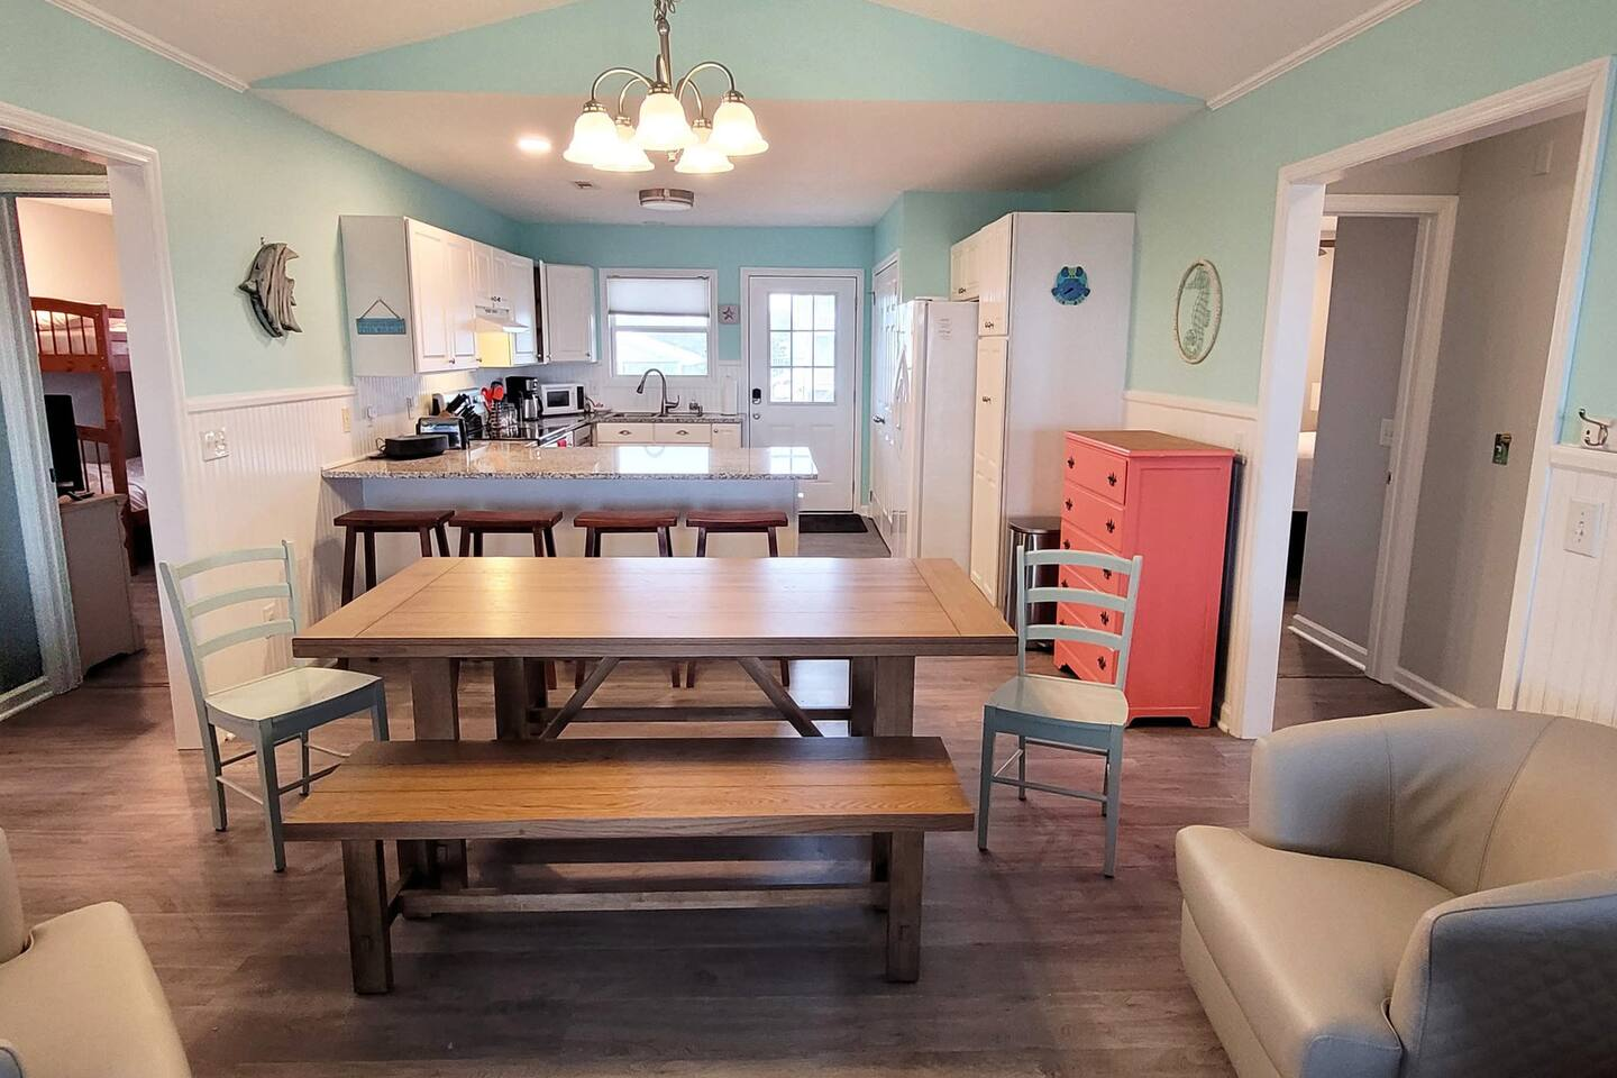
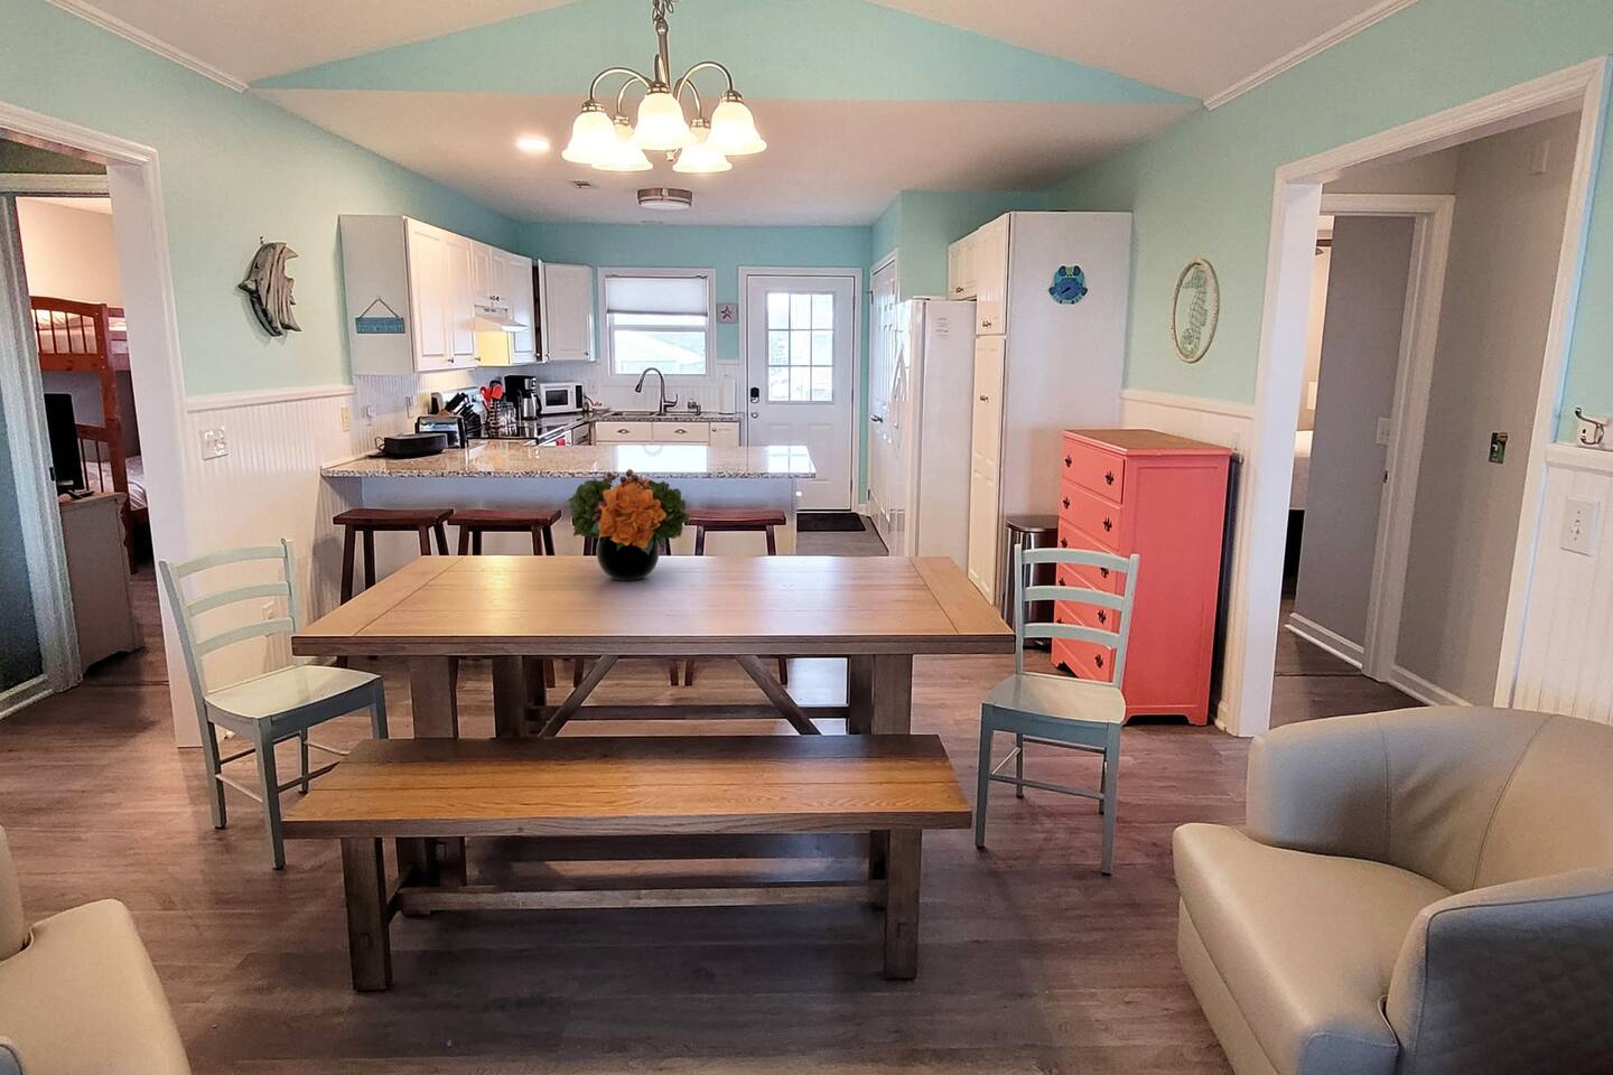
+ flower arrangement [565,468,691,581]
